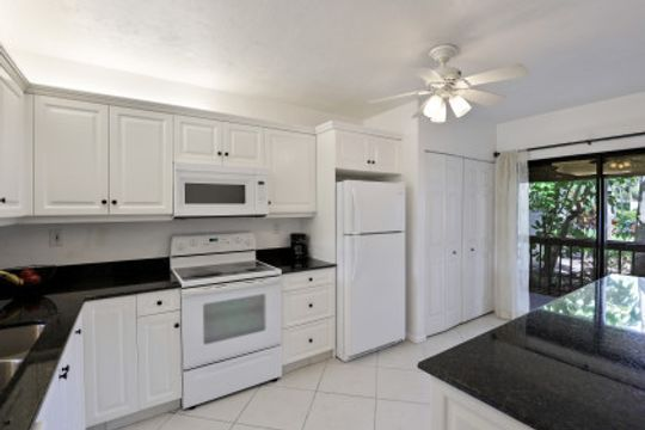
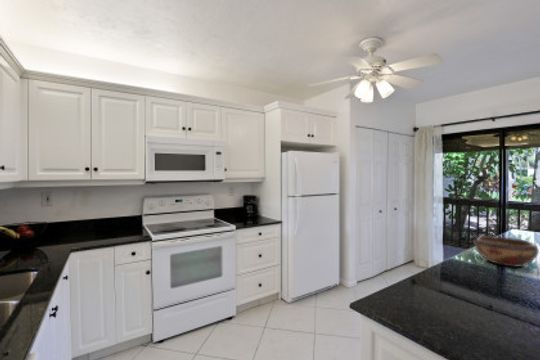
+ decorative bowl [474,235,540,268]
